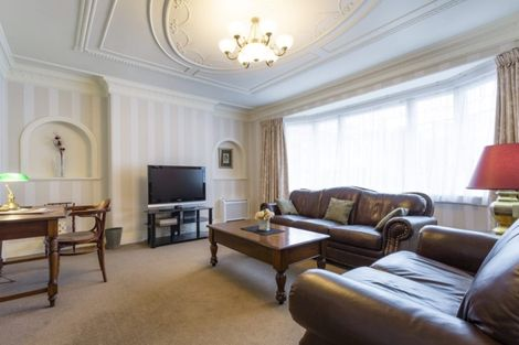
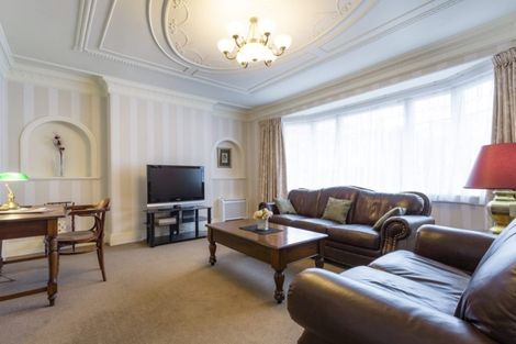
- waste basket [104,226,124,250]
